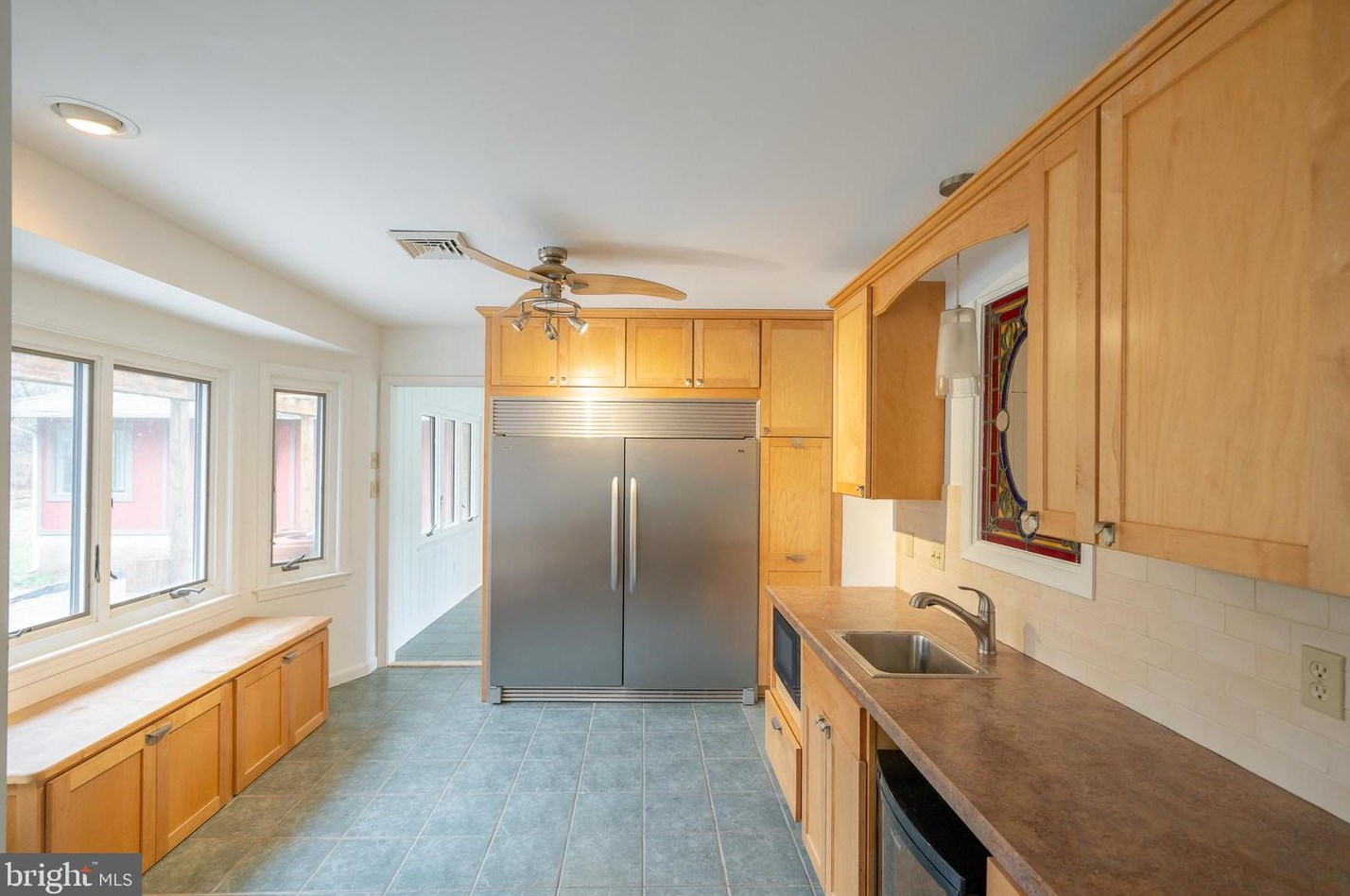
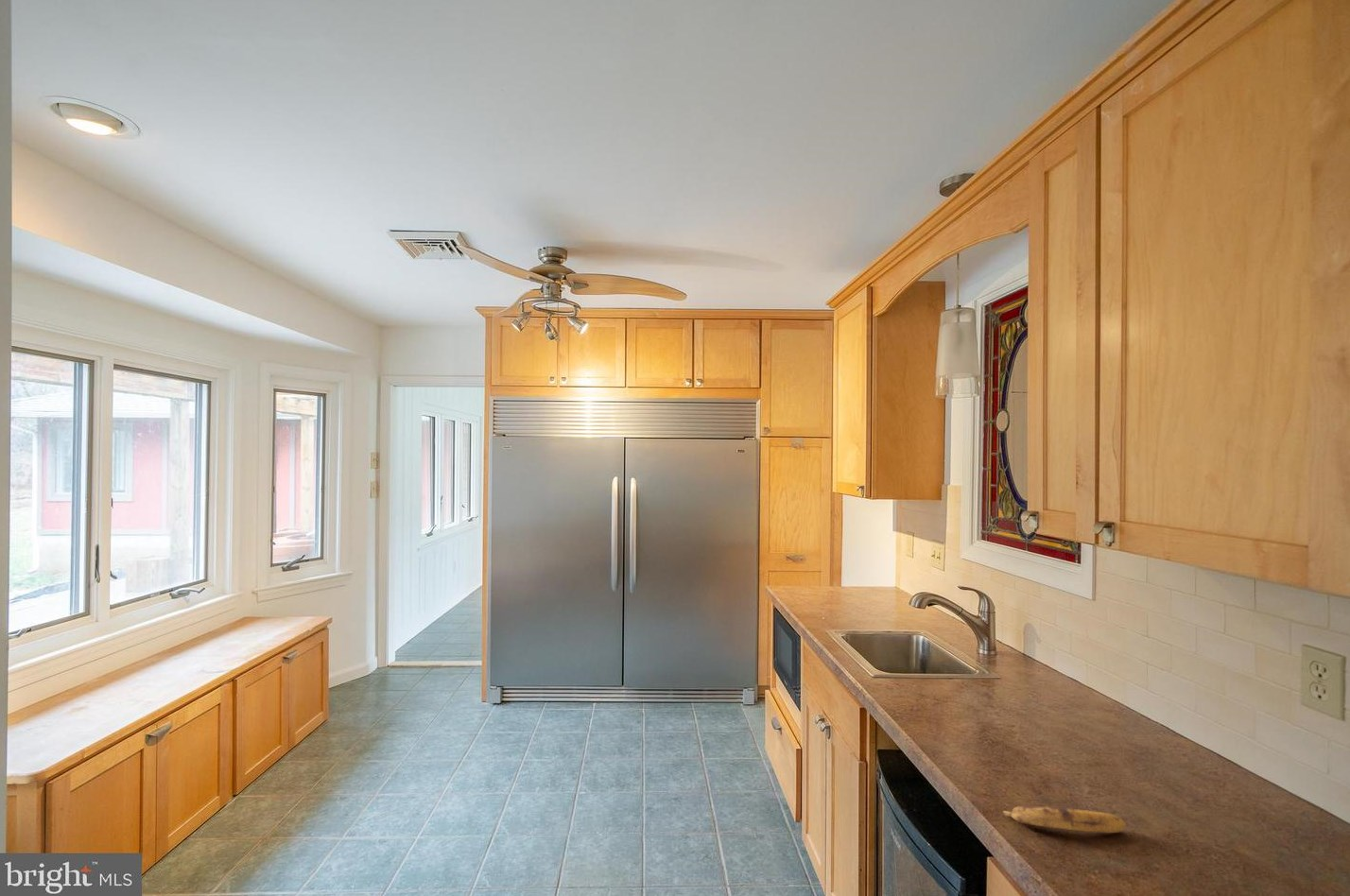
+ banana [1001,805,1127,834]
